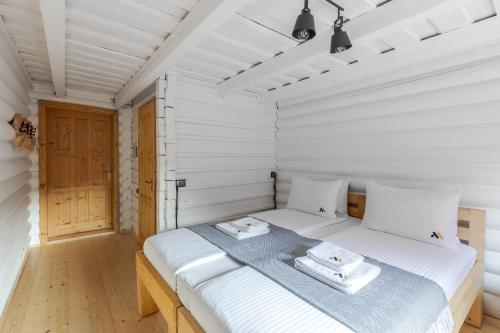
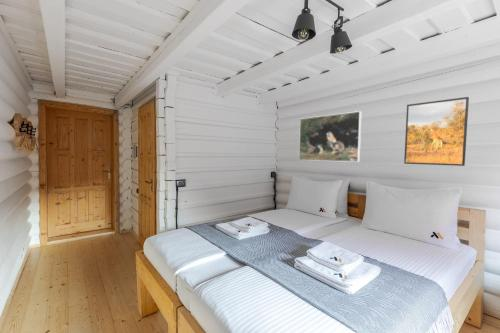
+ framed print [298,110,363,163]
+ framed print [403,96,470,167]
